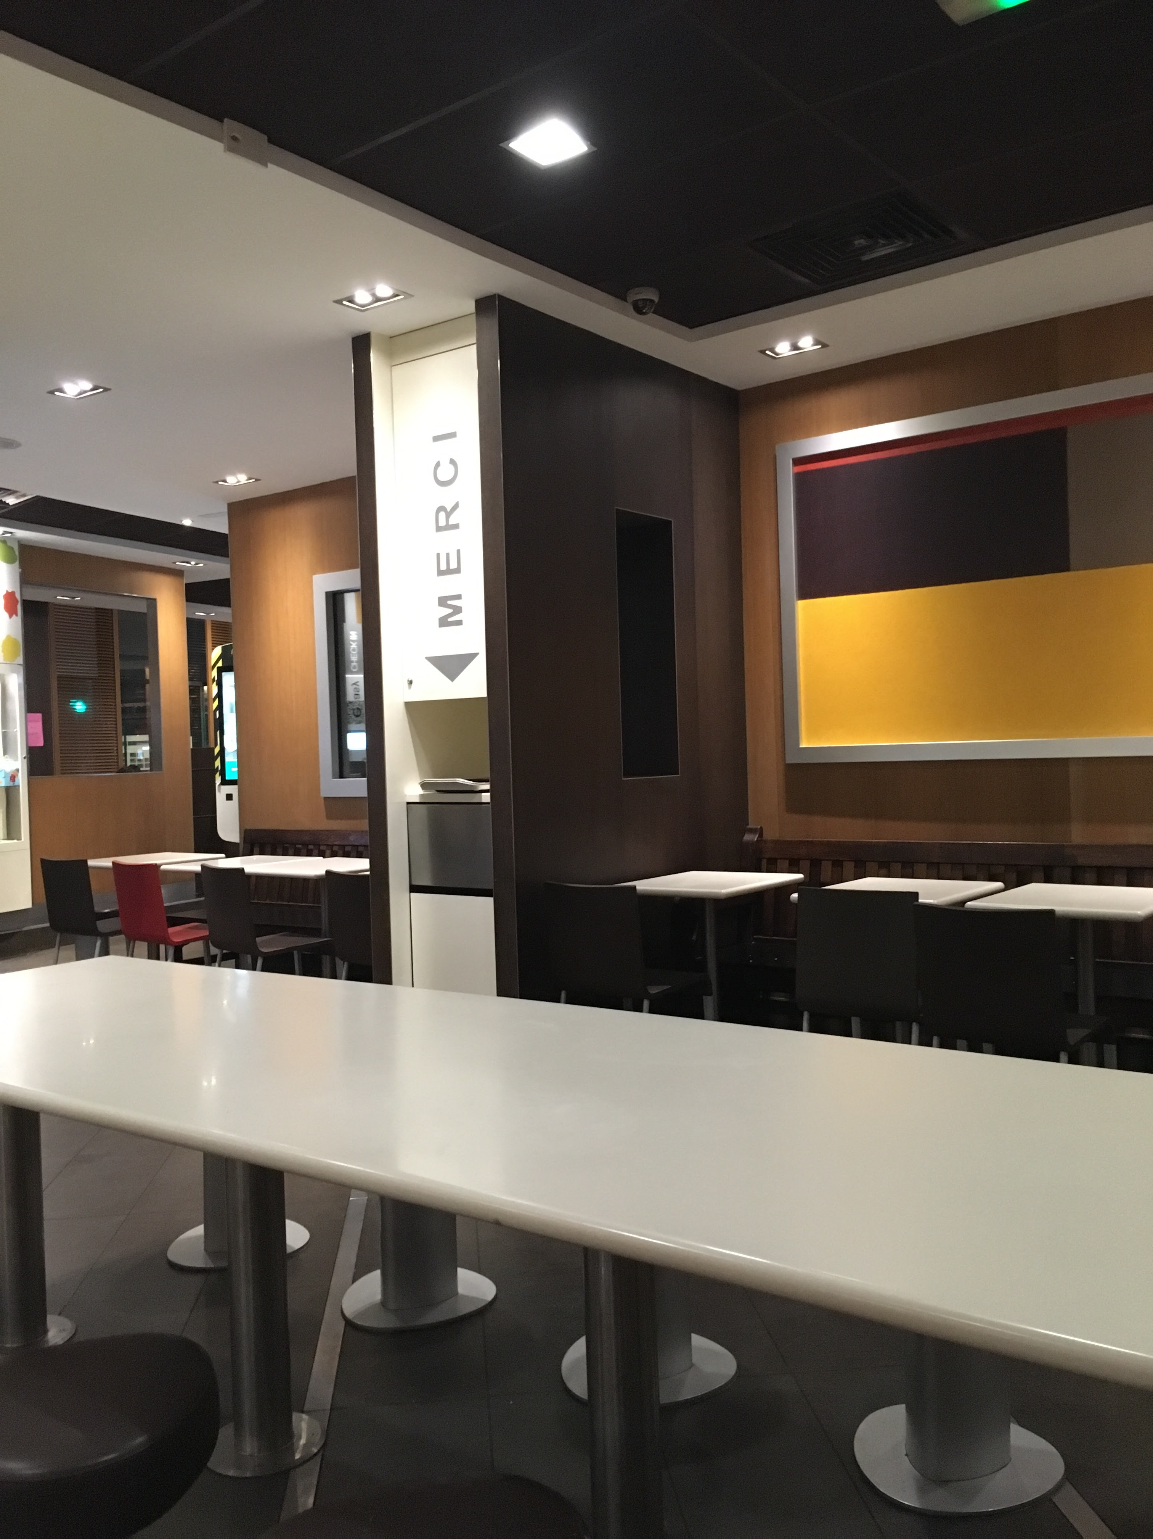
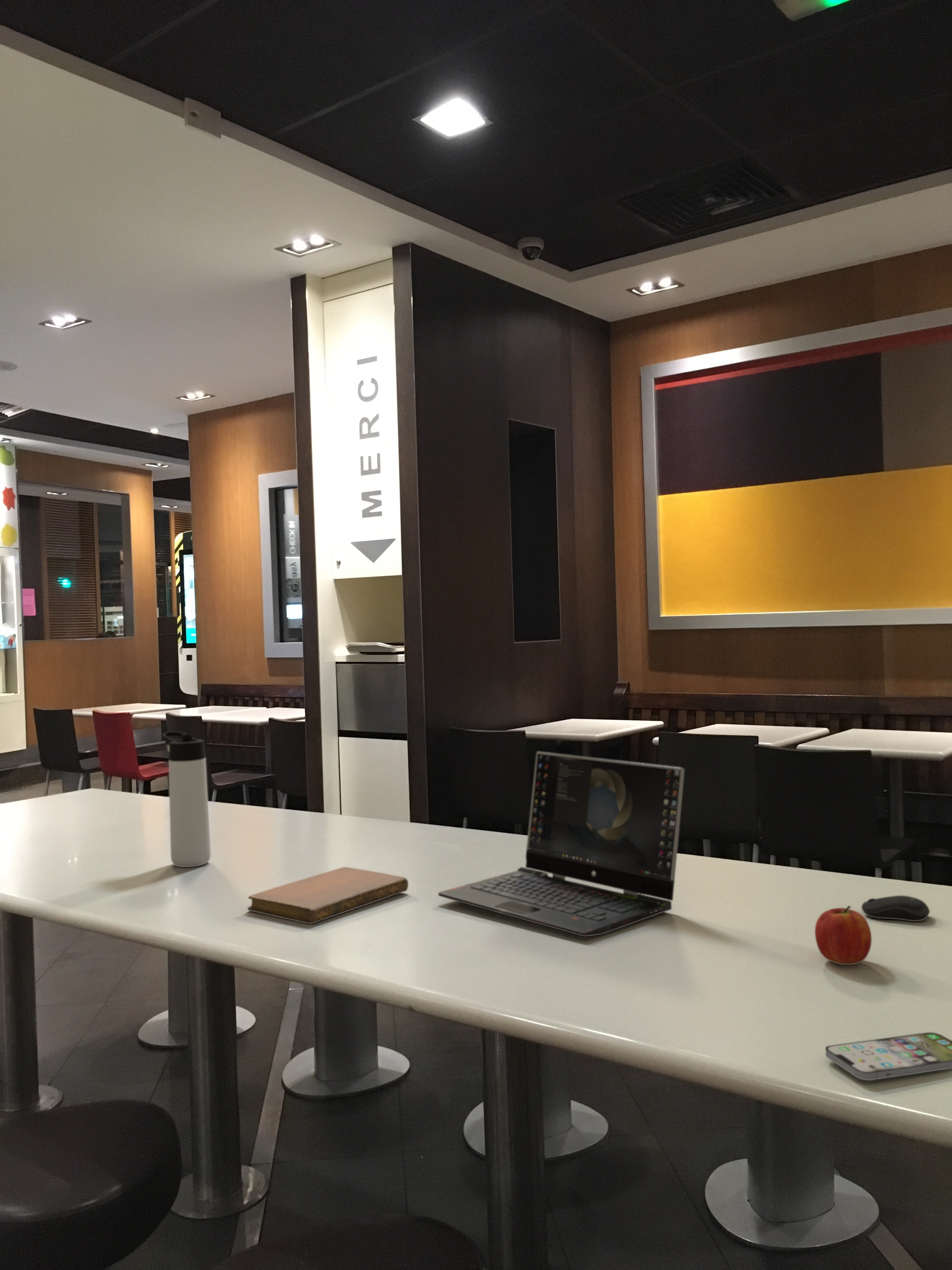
+ notebook [247,867,409,924]
+ smartphone [825,1032,952,1081]
+ fruit [814,906,872,965]
+ computer mouse [861,895,930,922]
+ thermos bottle [162,731,211,867]
+ laptop computer [438,752,685,937]
